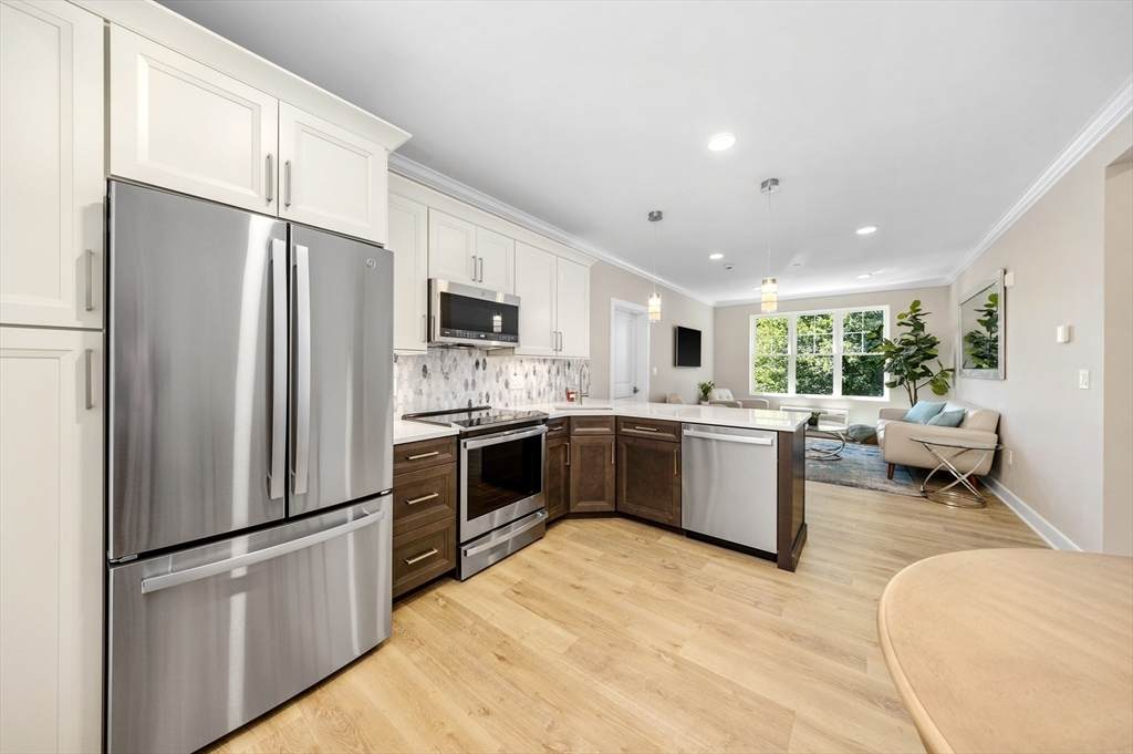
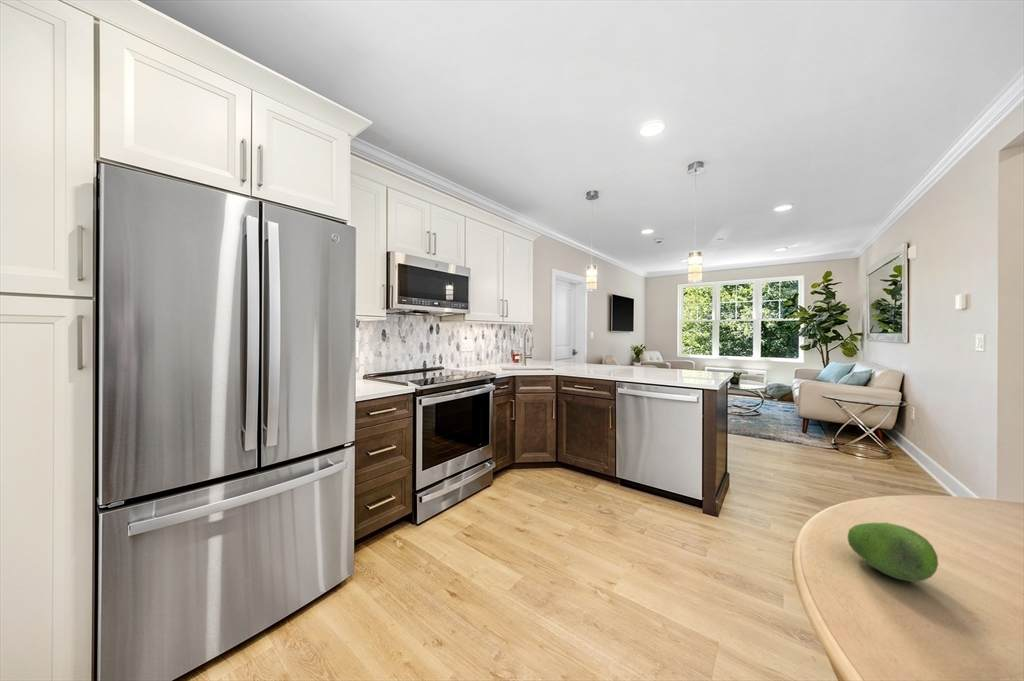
+ fruit [846,522,939,583]
